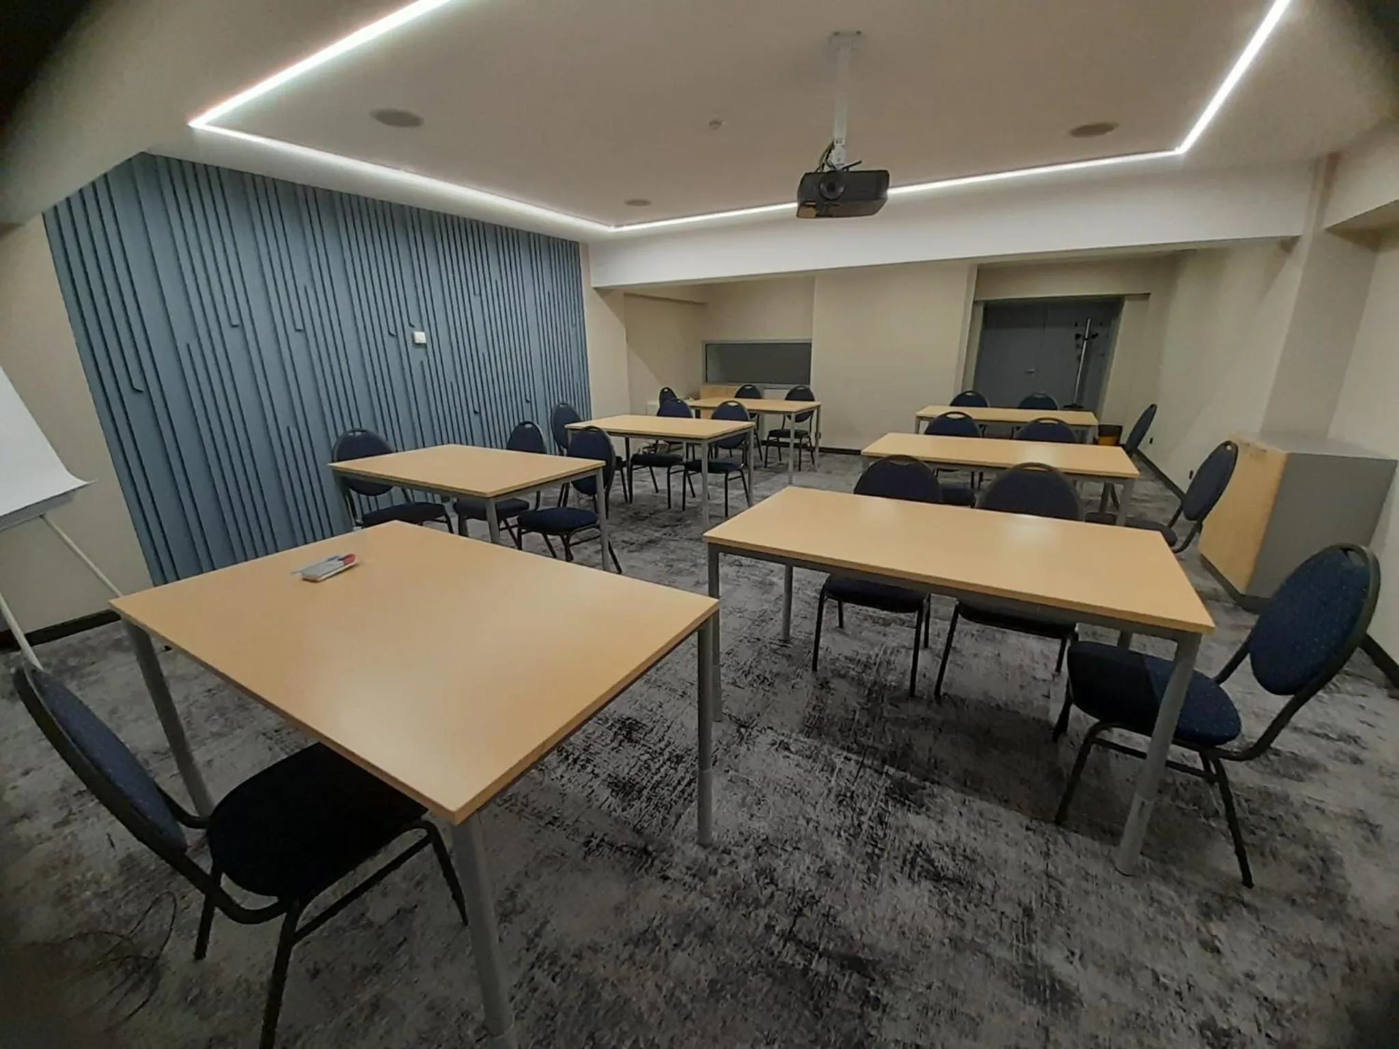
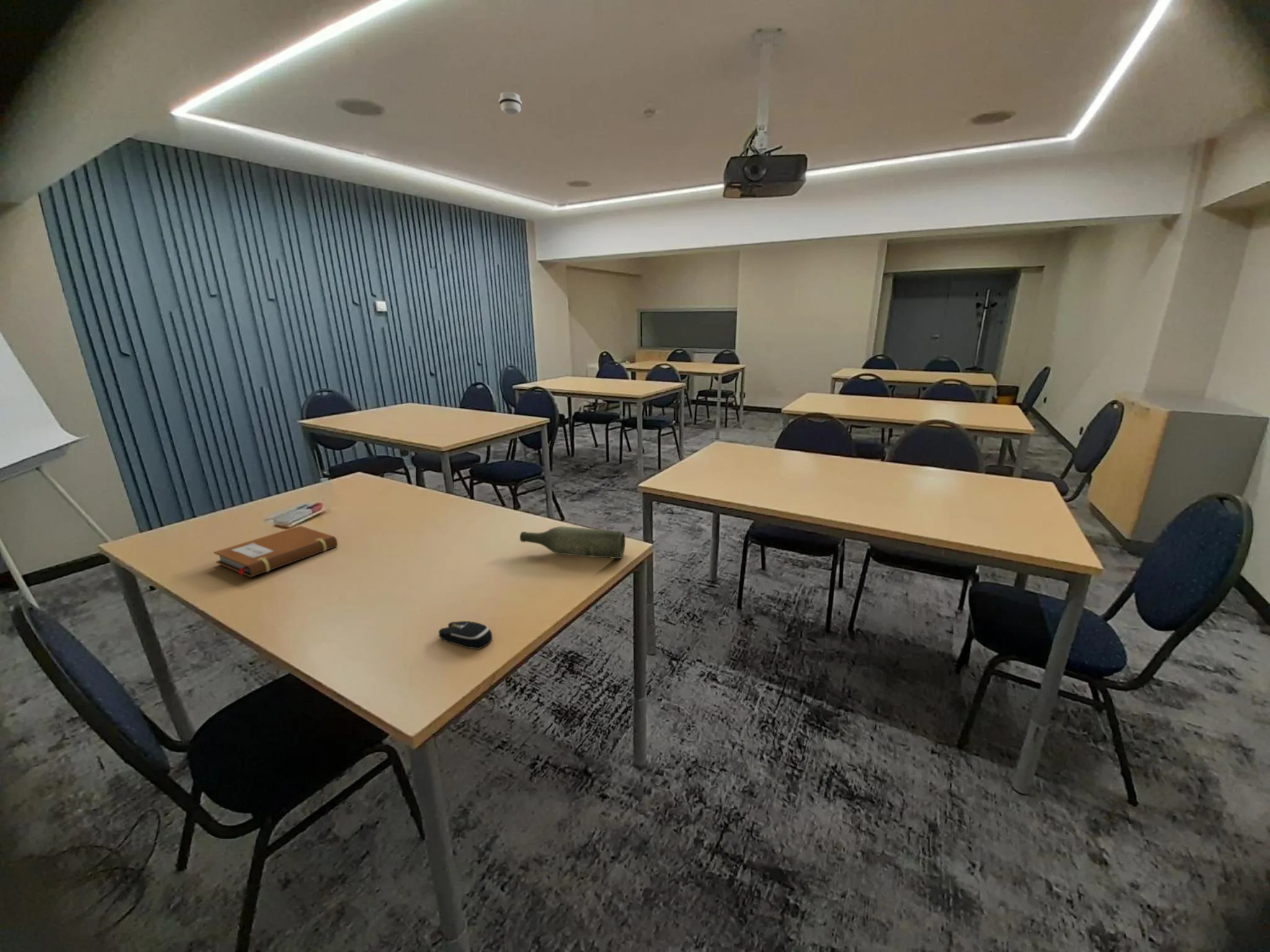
+ notebook [213,525,338,578]
+ bottle [519,526,626,559]
+ computer mouse [438,620,493,650]
+ smoke detector [499,91,522,115]
